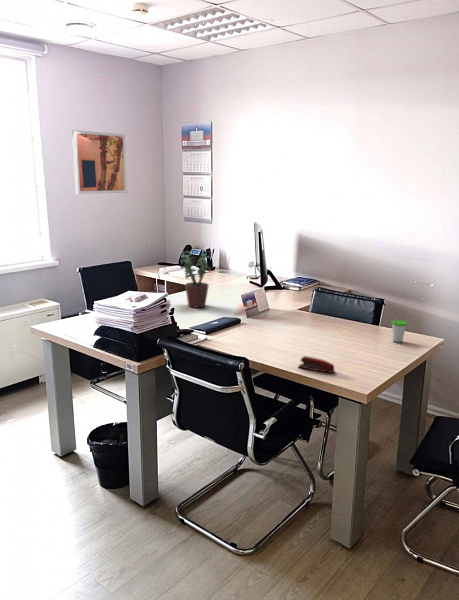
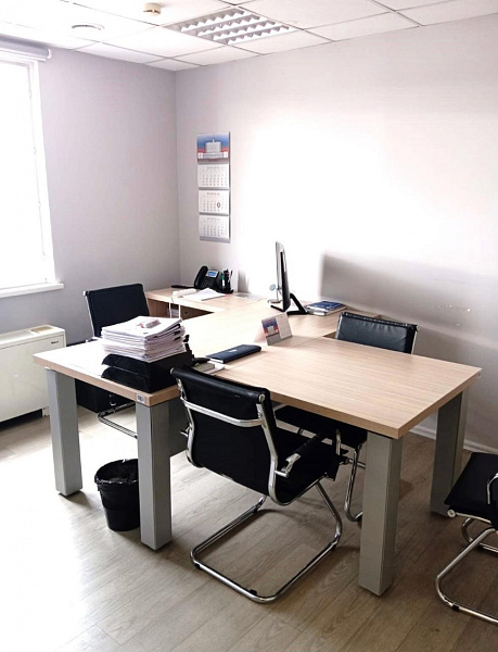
- potted plant [179,250,212,309]
- stapler [297,355,336,374]
- cup [390,313,408,344]
- wall art [71,129,128,195]
